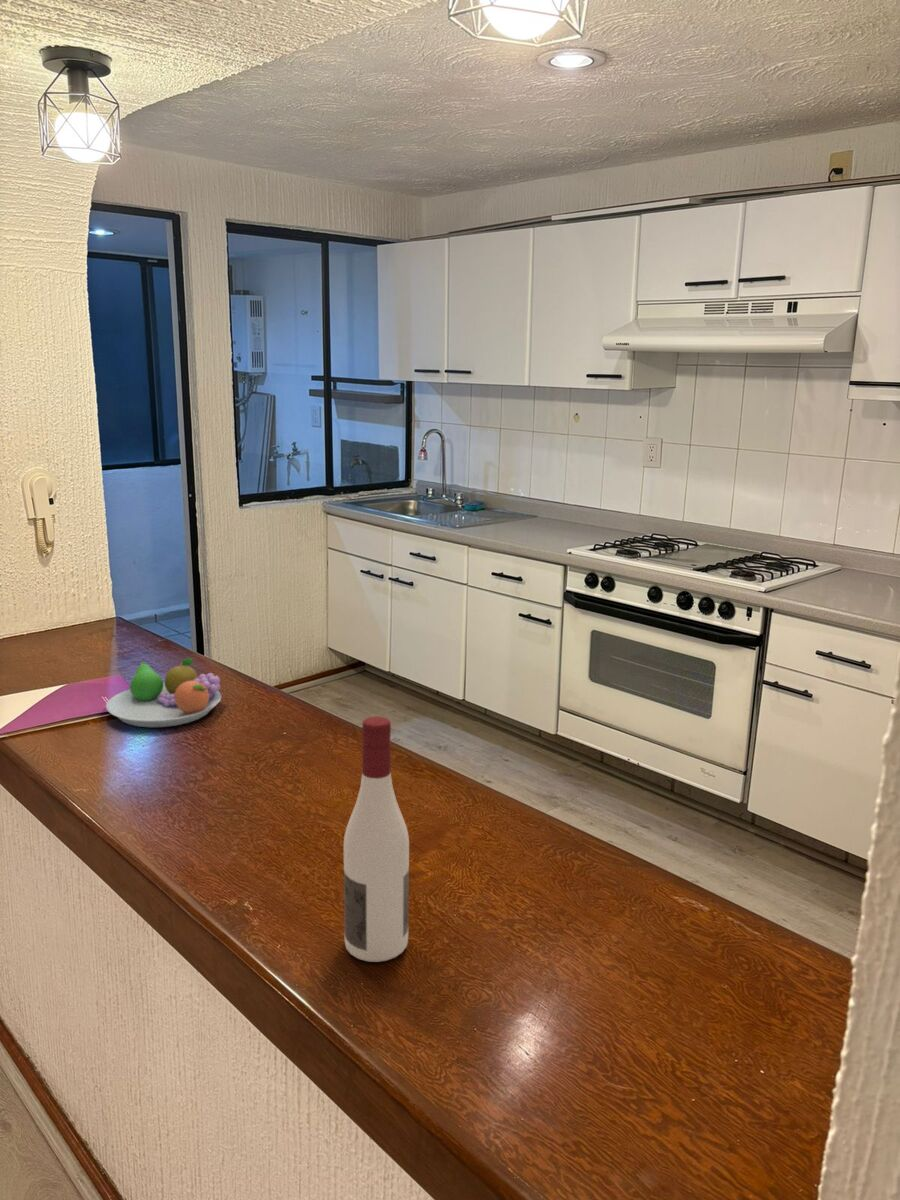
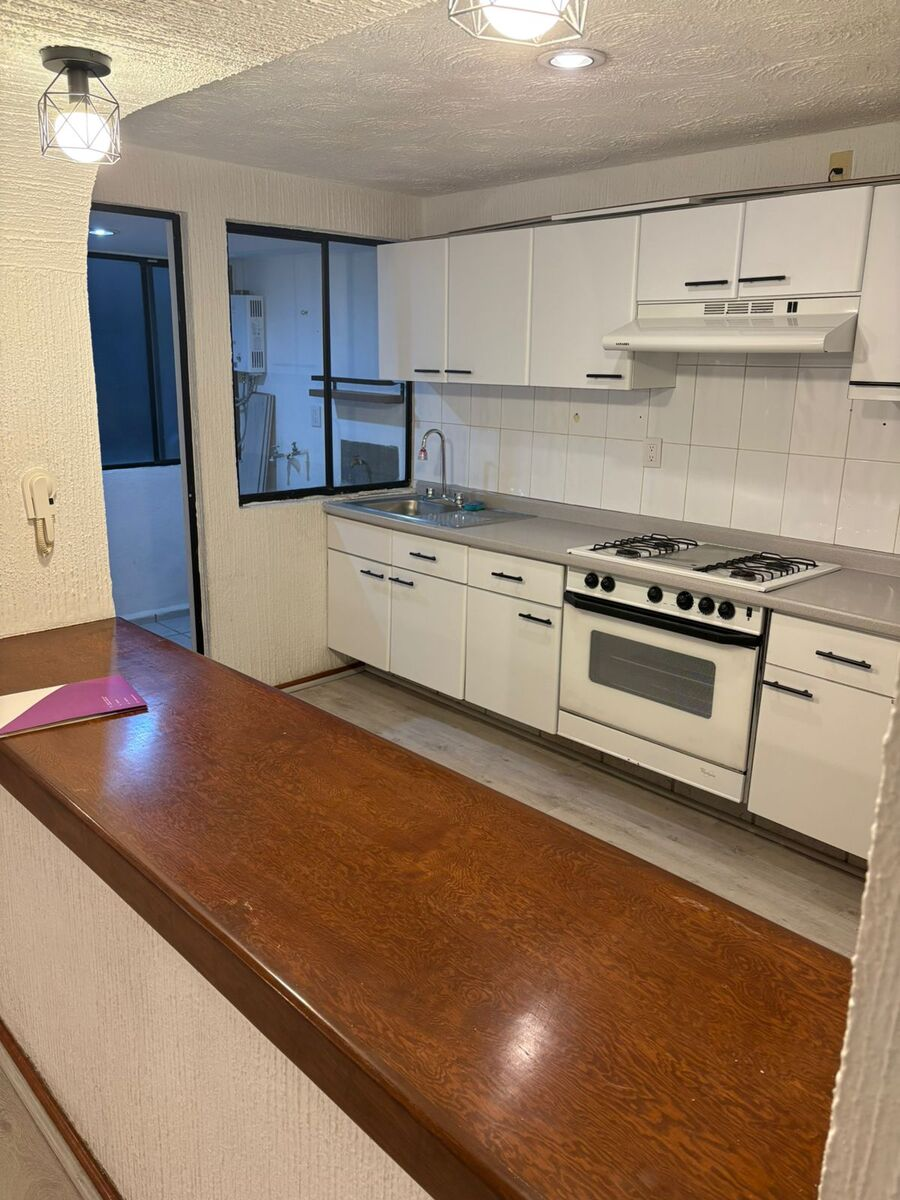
- fruit bowl [105,657,222,728]
- alcohol [343,715,410,963]
